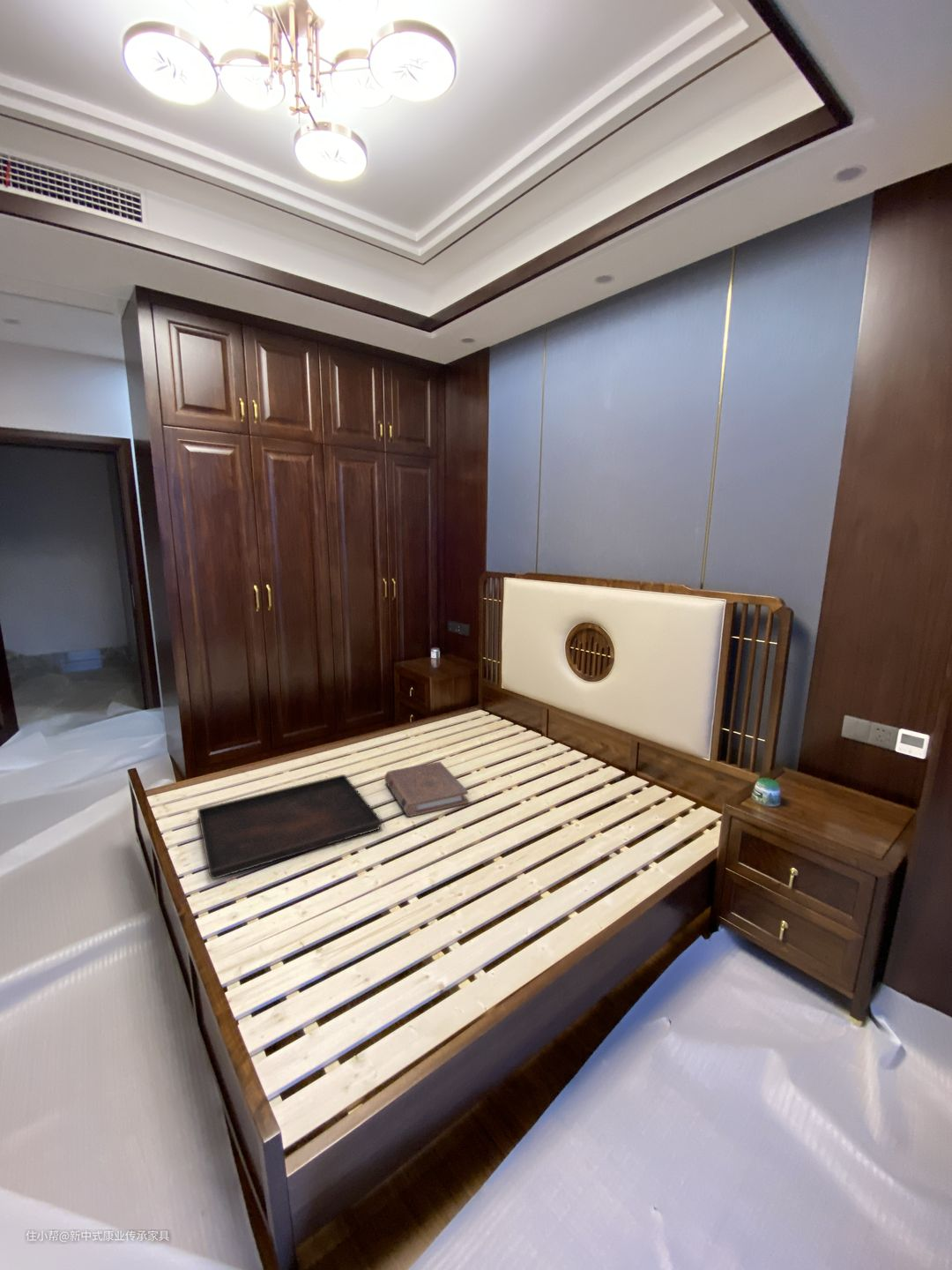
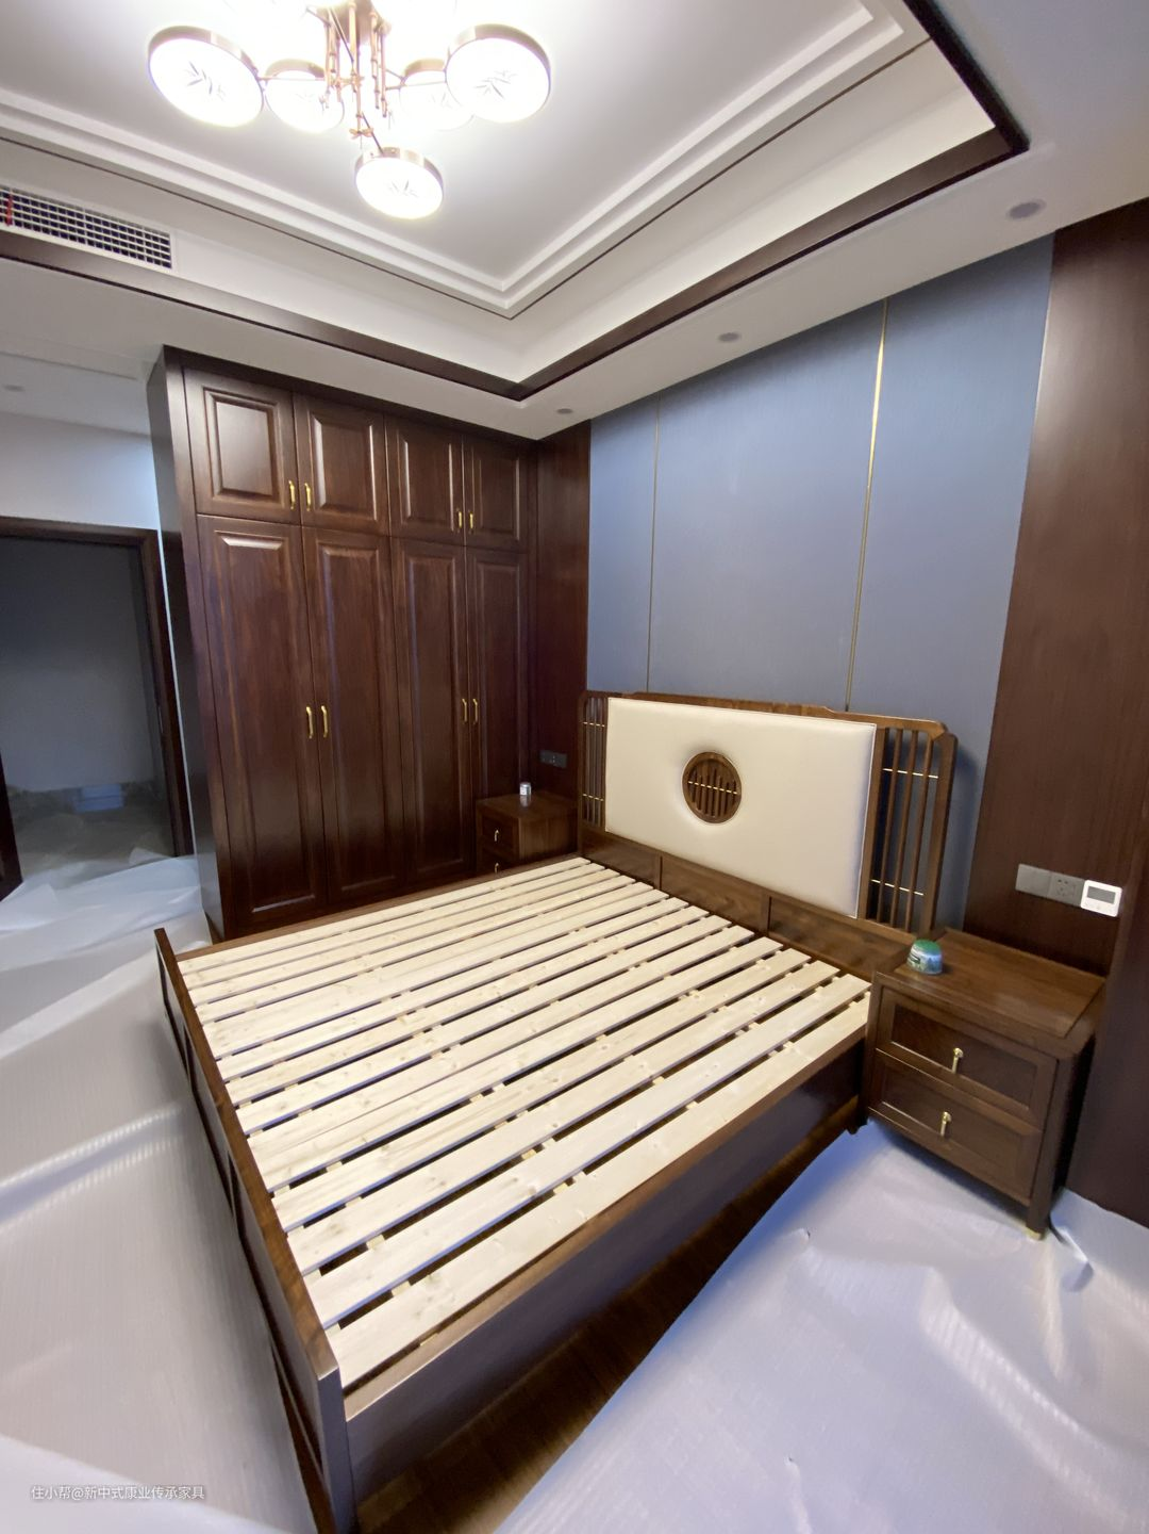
- serving tray [197,773,383,880]
- book [383,760,469,818]
